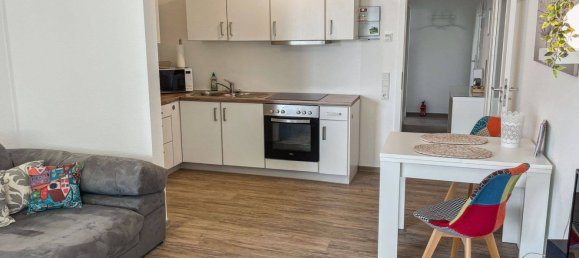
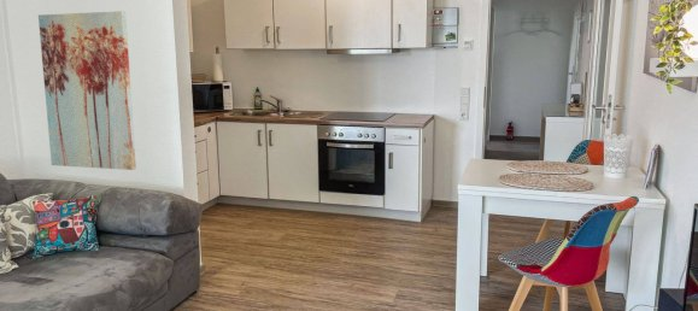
+ wall art [37,10,137,171]
